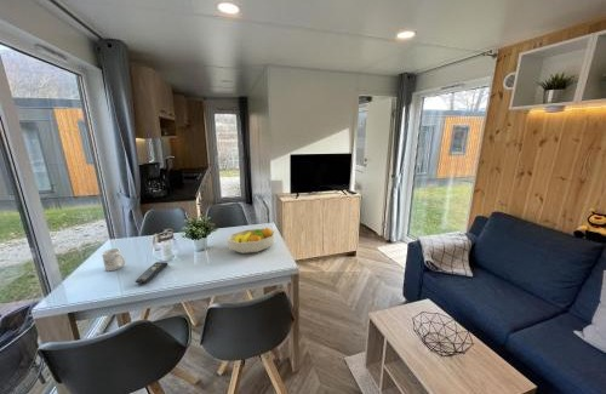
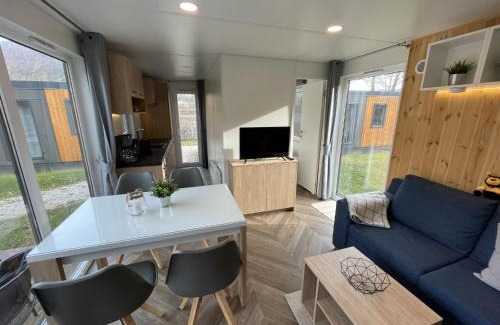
- fruit bowl [227,227,276,255]
- mug [101,247,126,272]
- remote control [135,261,168,285]
